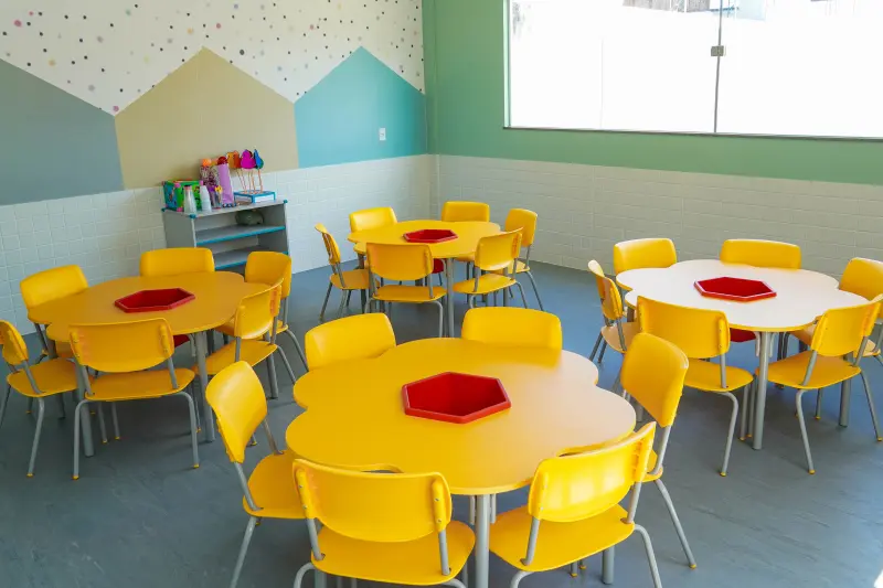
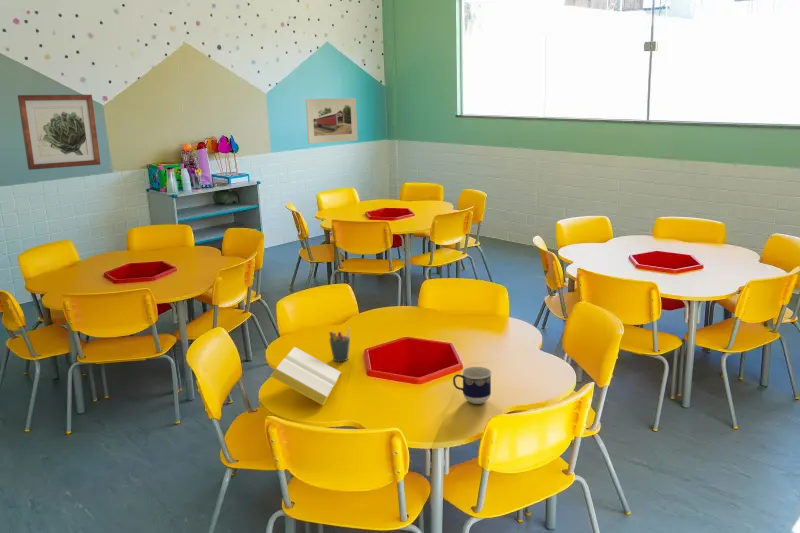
+ wall art [17,94,101,171]
+ pen holder [328,327,351,363]
+ cup [452,366,493,405]
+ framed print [304,97,359,144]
+ notepad [270,346,342,406]
